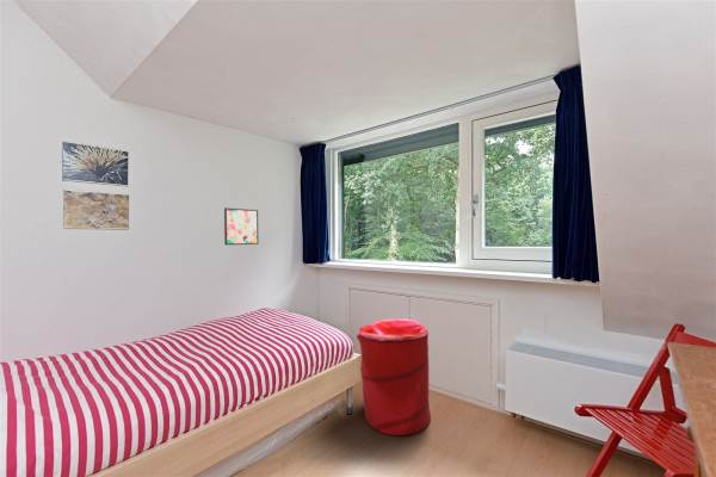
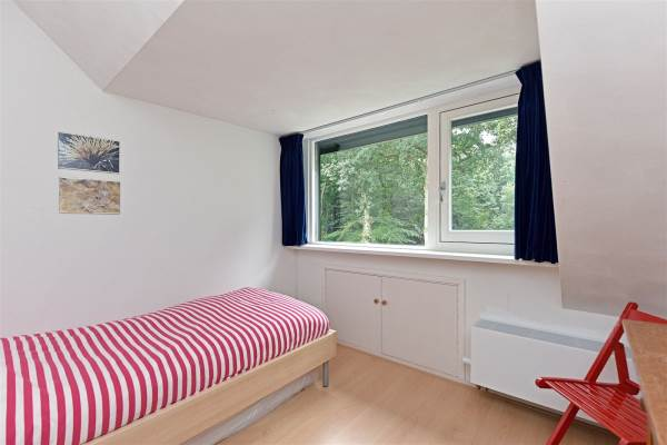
- wall art [223,206,260,246]
- laundry hamper [356,317,432,436]
